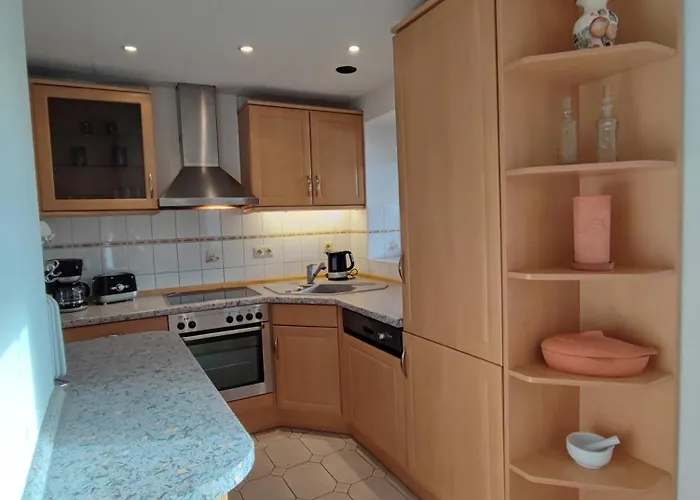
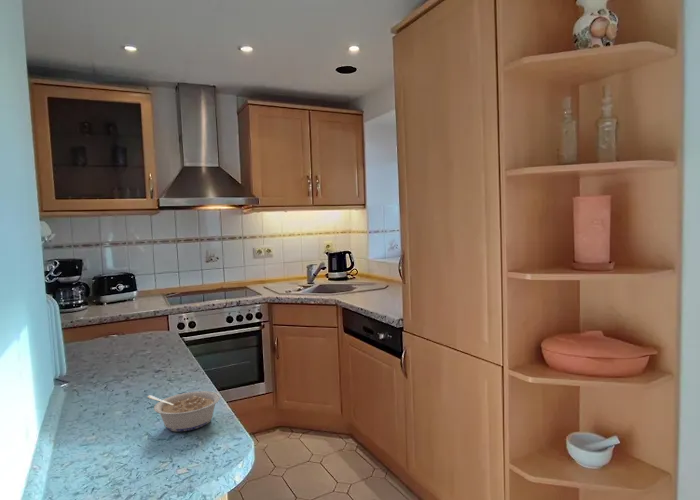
+ legume [146,390,221,432]
